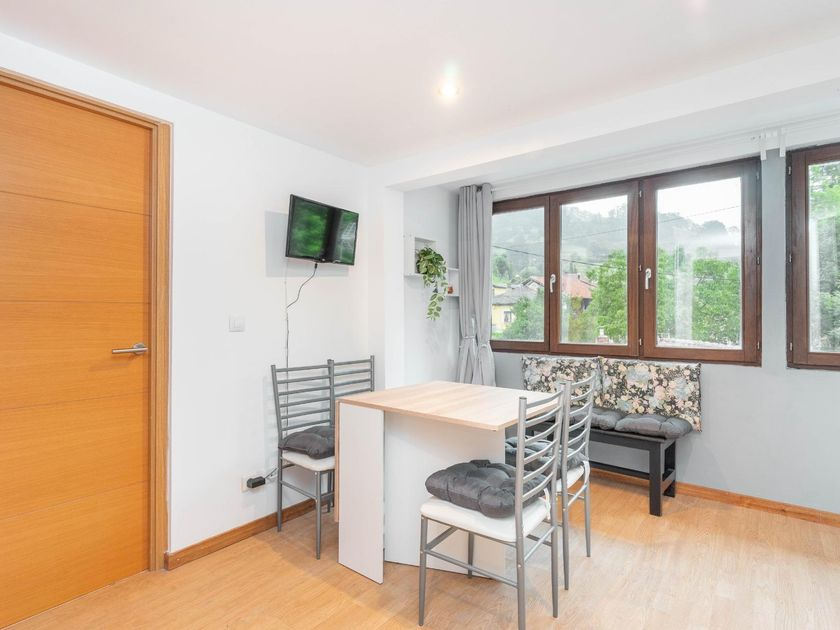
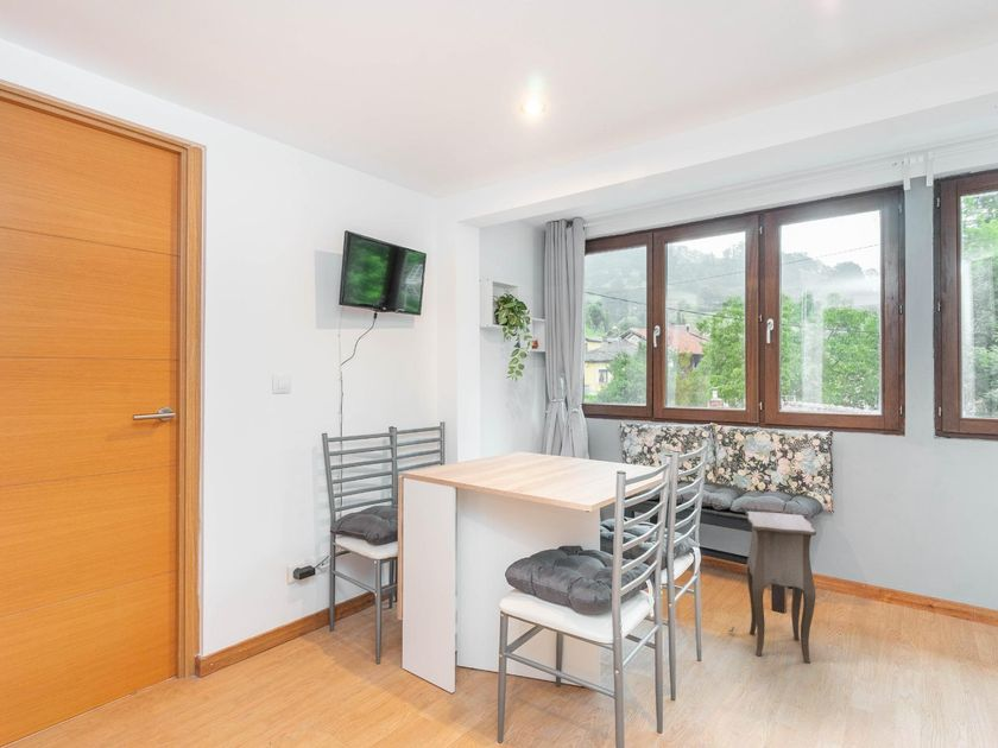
+ side table [727,511,817,664]
